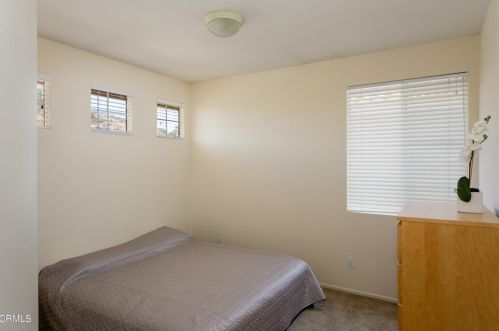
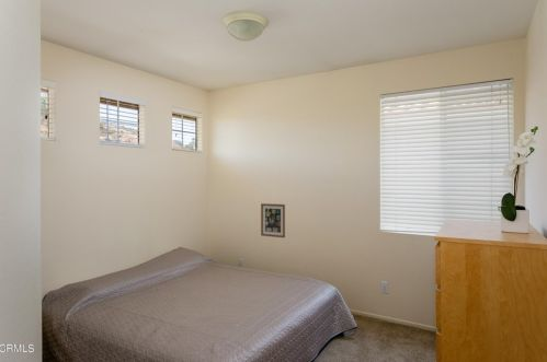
+ wall art [260,202,286,238]
